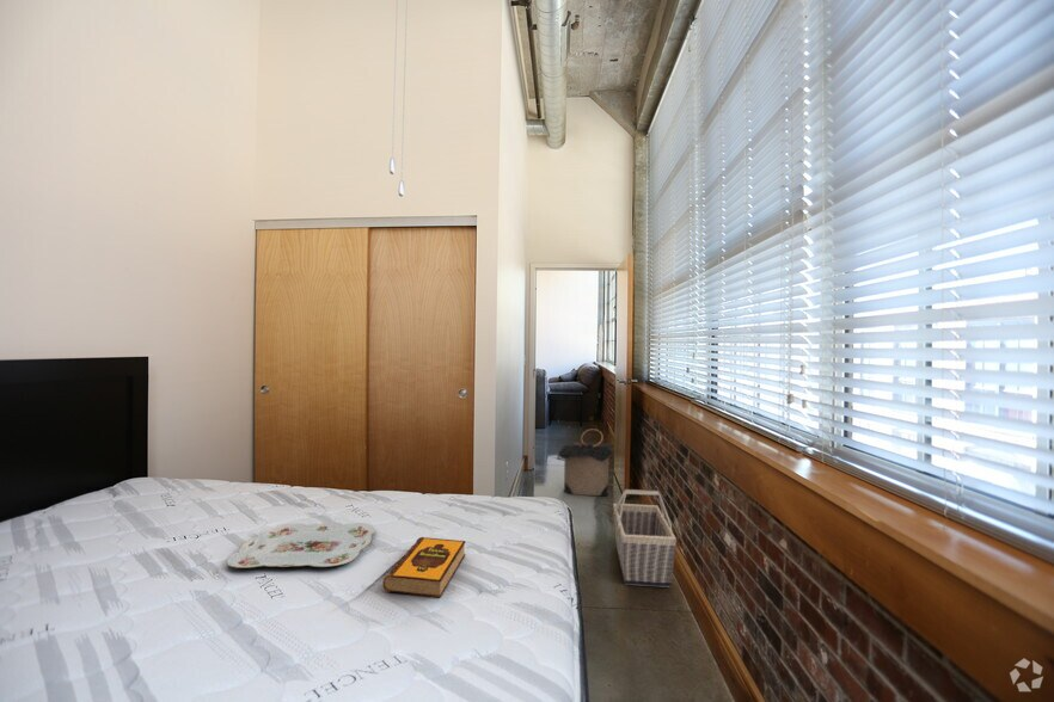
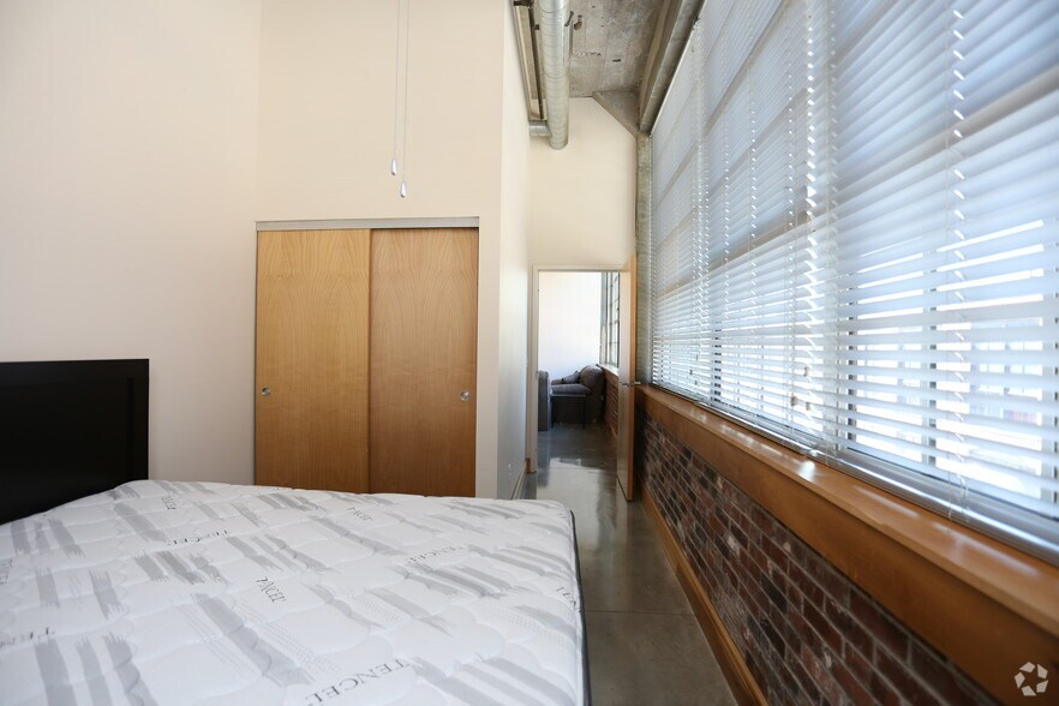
- basket [612,488,678,589]
- hardback book [381,536,467,598]
- laundry hamper [558,427,614,497]
- serving tray [226,522,376,569]
